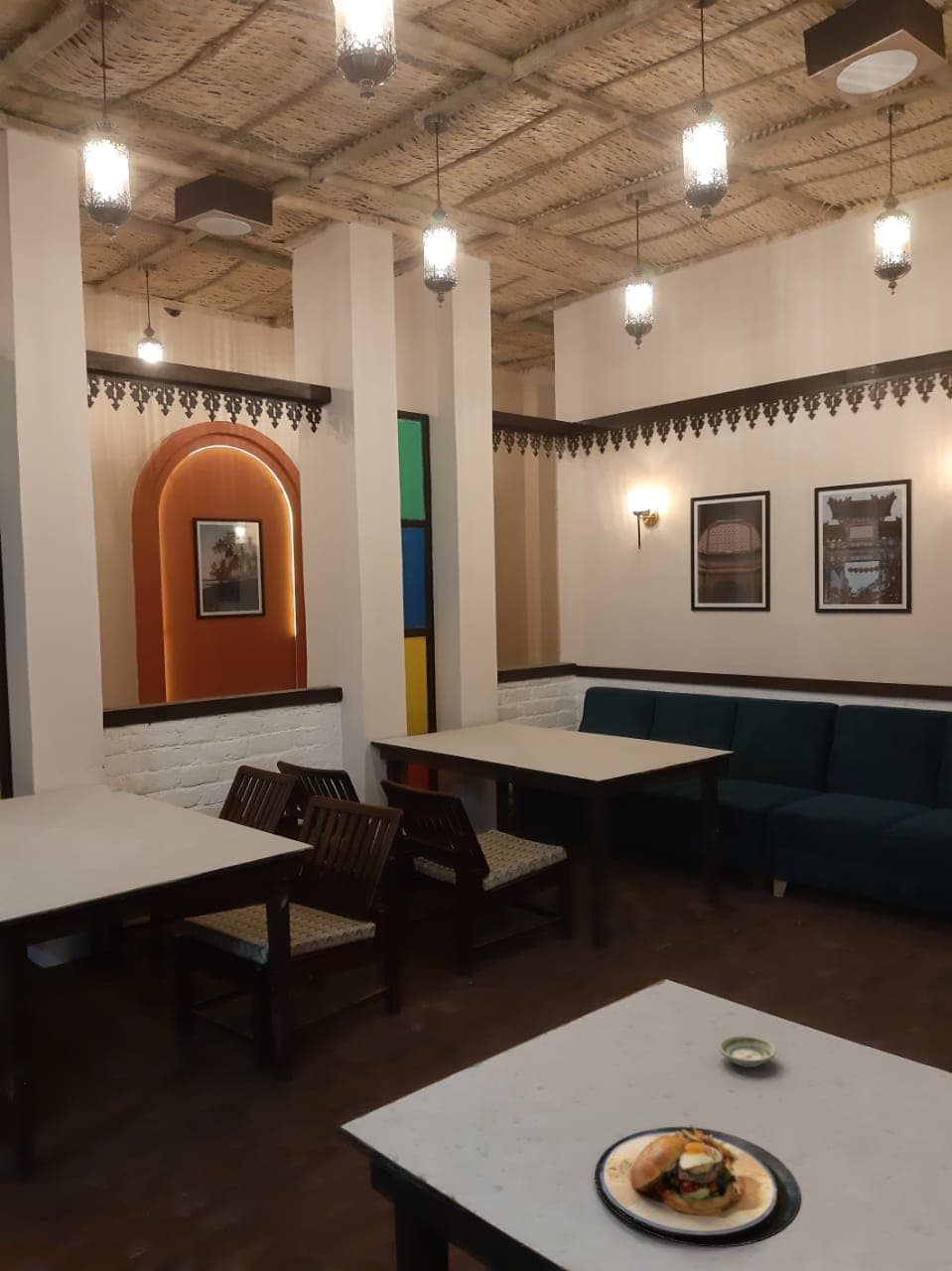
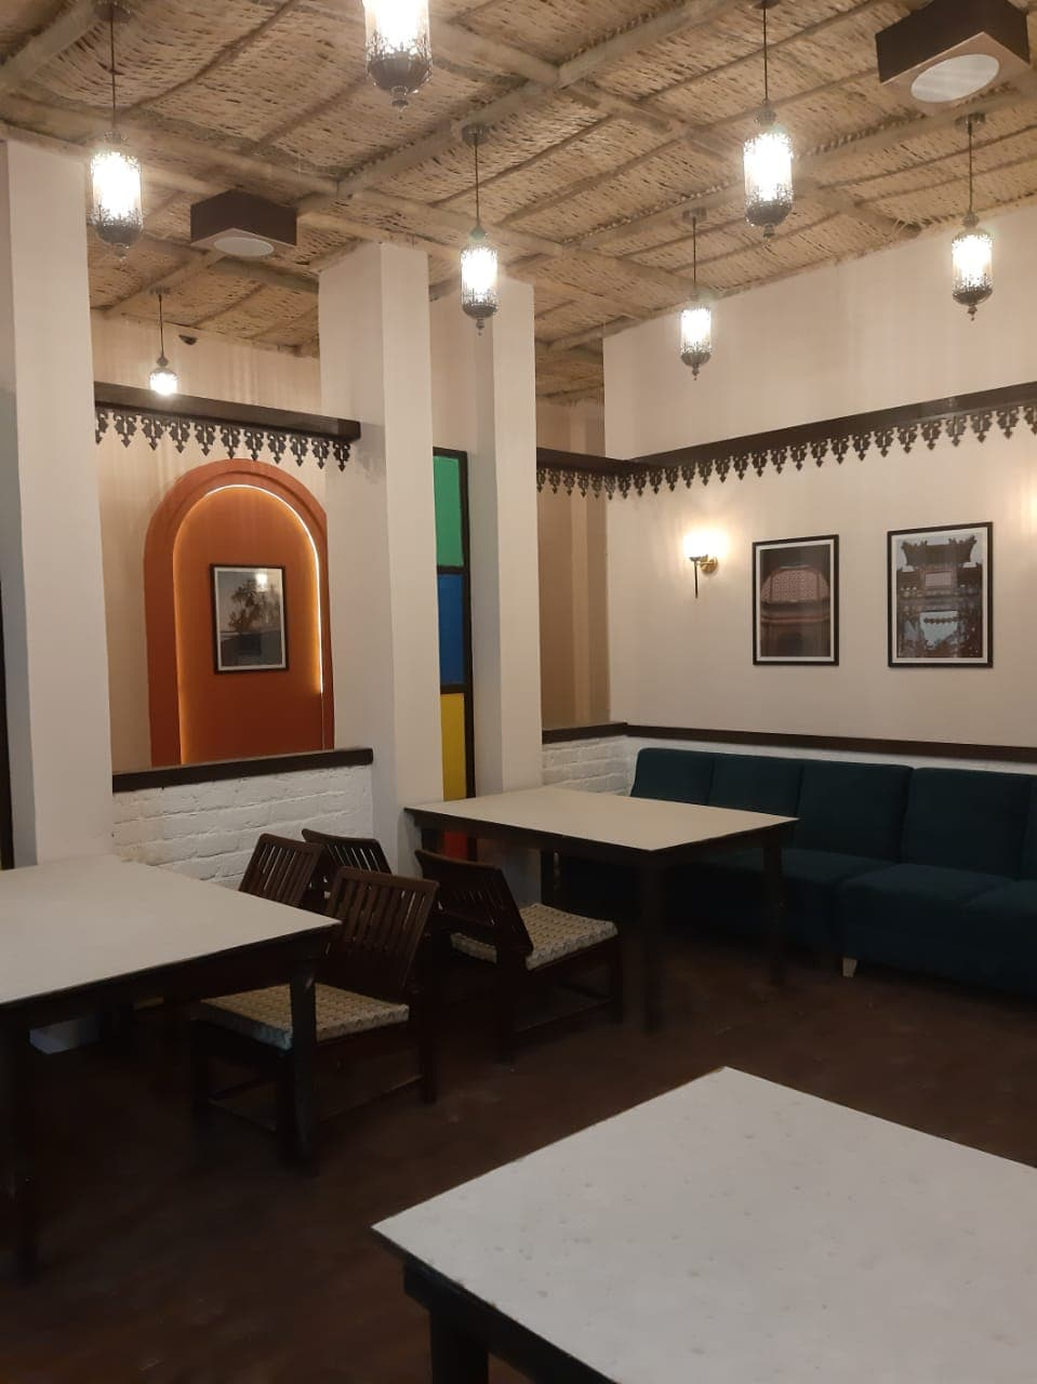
- saucer [717,1035,777,1068]
- plate [594,1123,801,1248]
